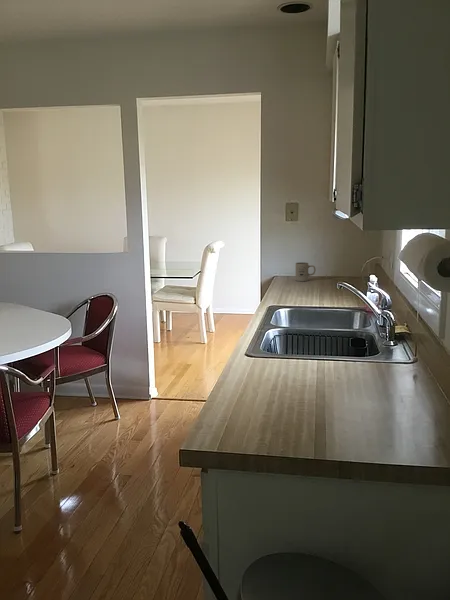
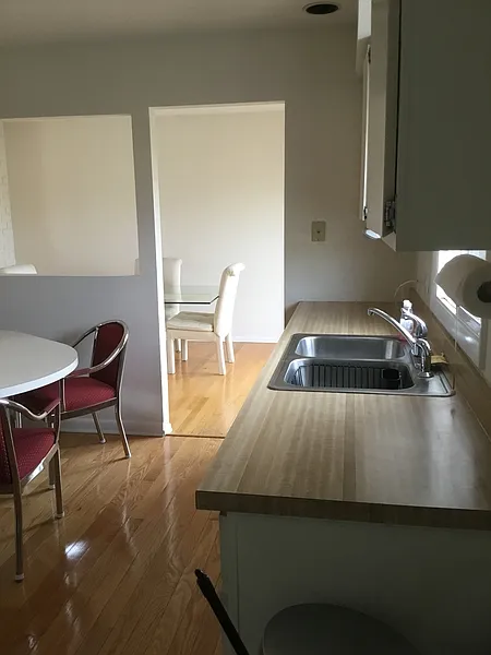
- mug [295,261,317,282]
